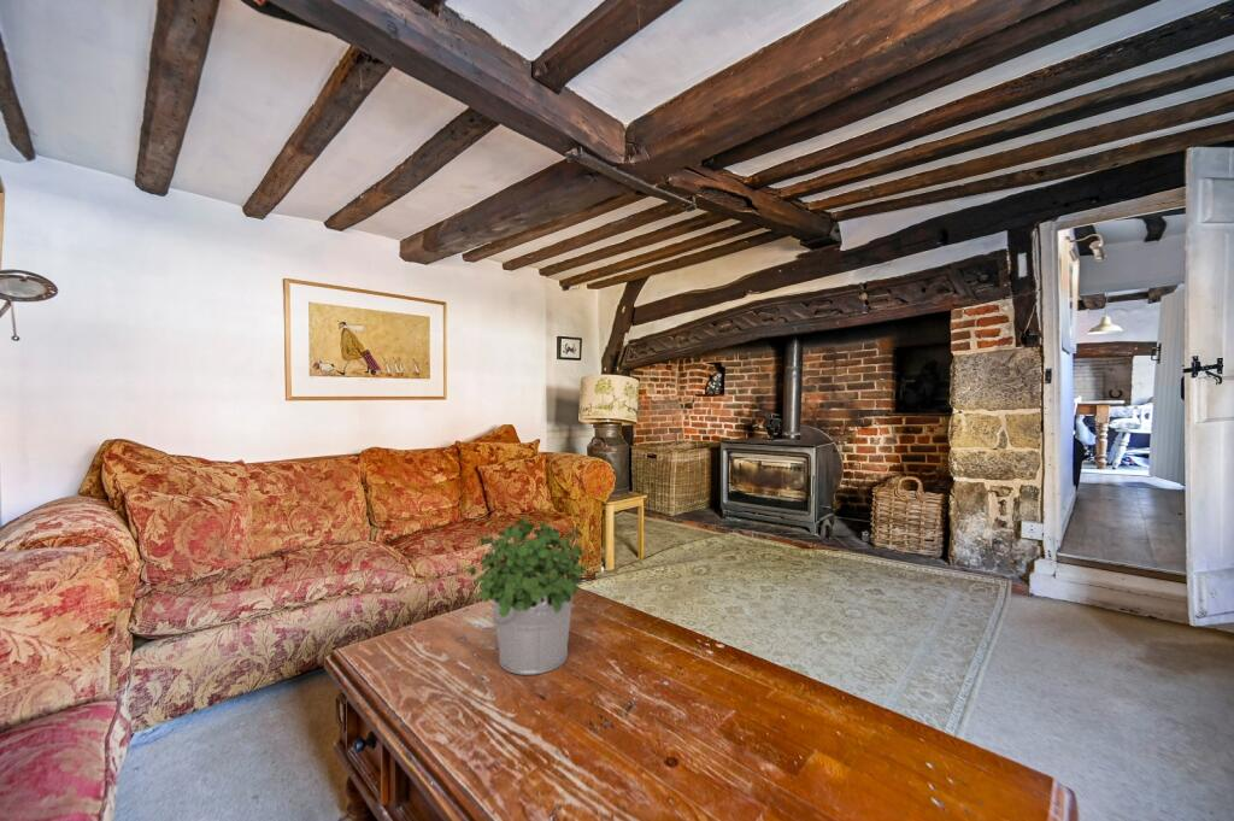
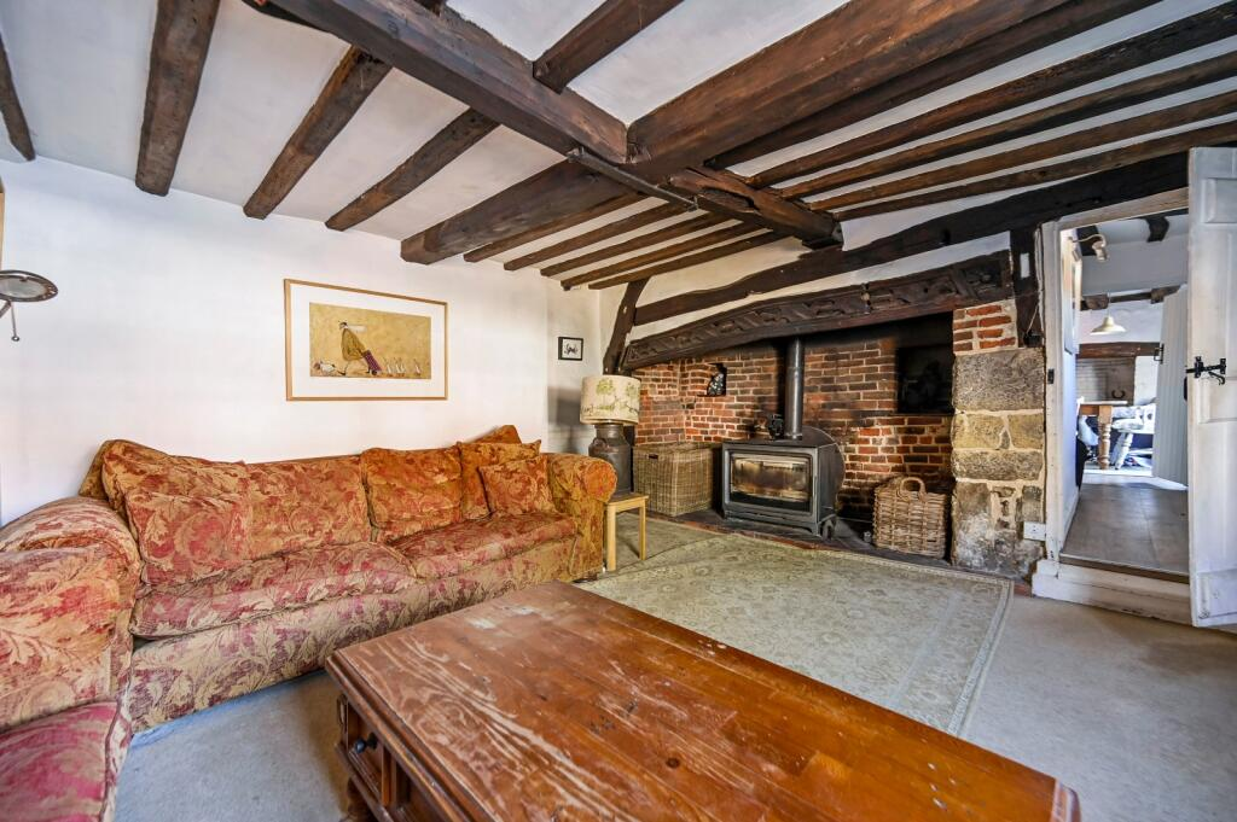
- potted plant [466,515,589,676]
